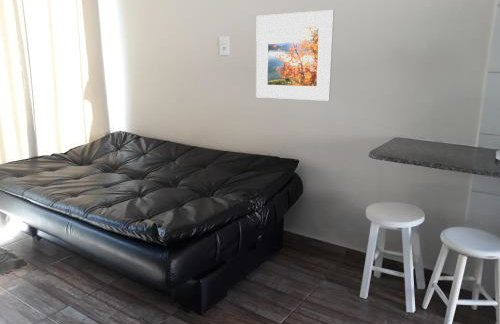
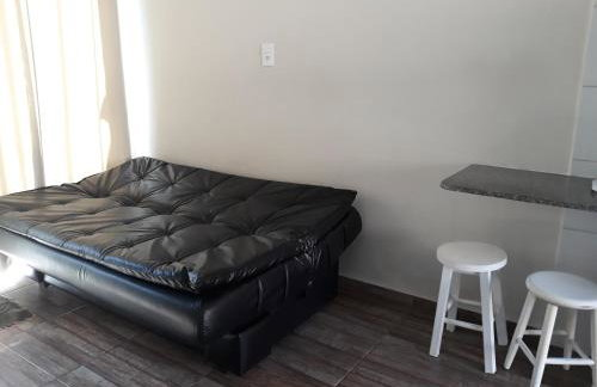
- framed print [255,9,335,102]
